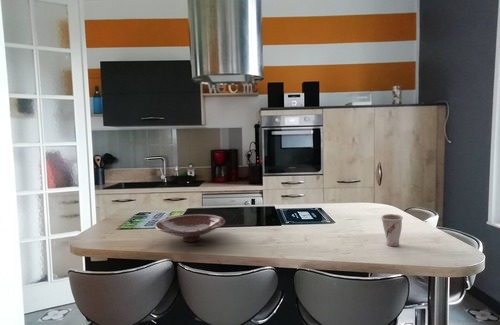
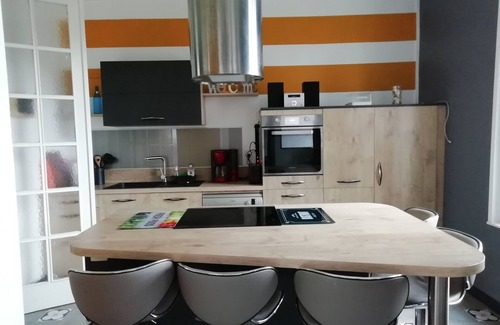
- bowl [154,213,226,243]
- cup [380,213,404,247]
